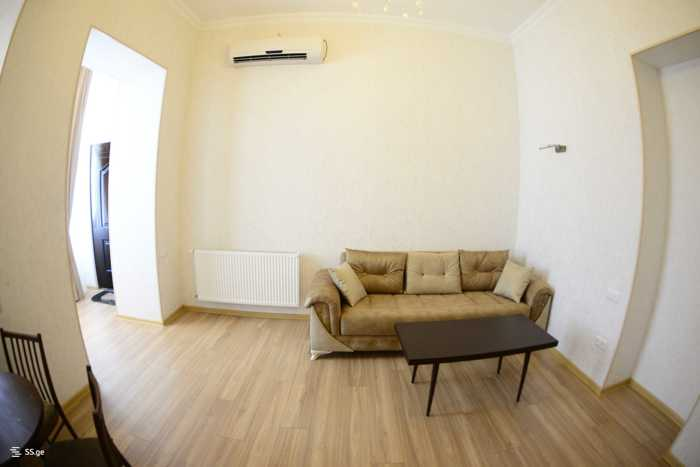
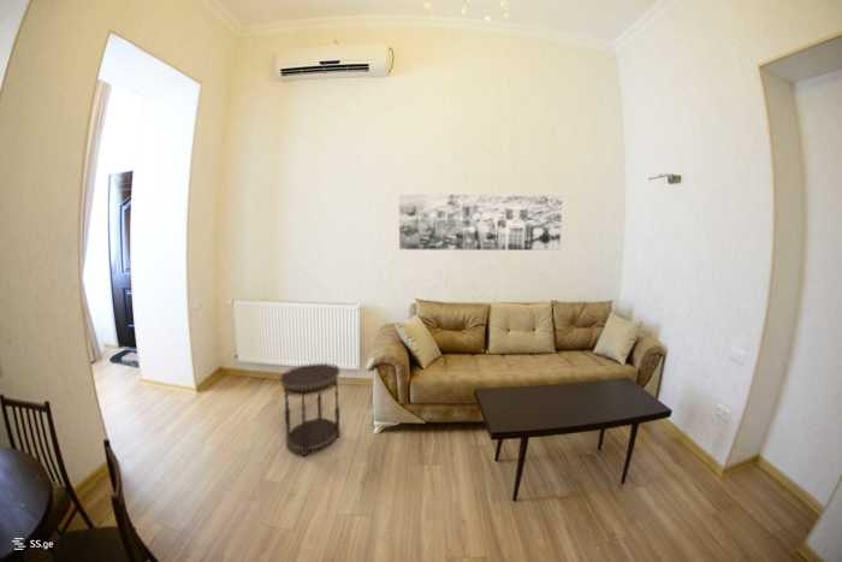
+ side table [278,361,342,456]
+ wall art [398,194,564,252]
